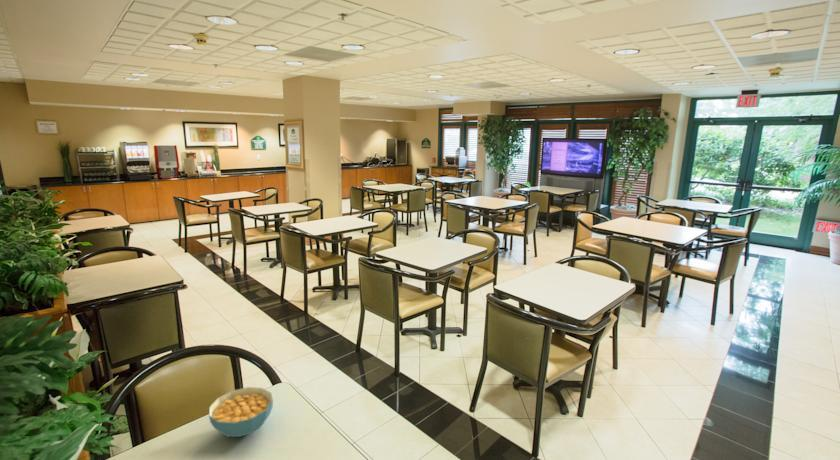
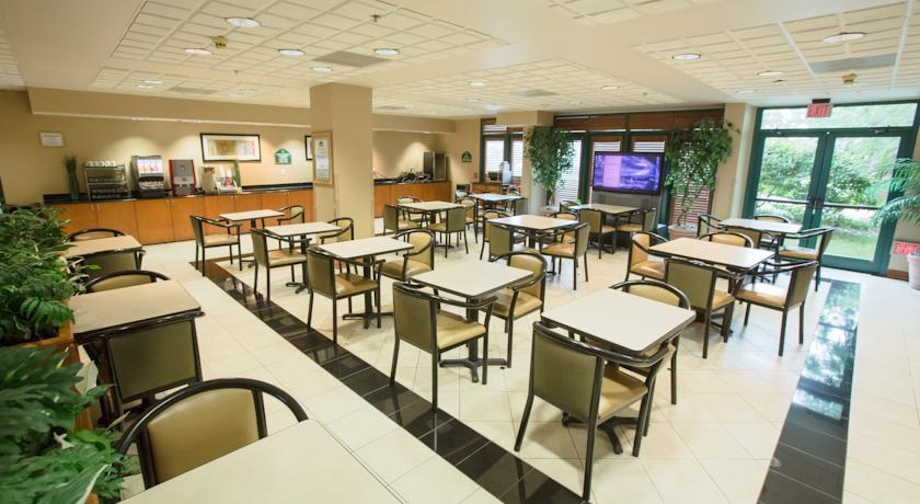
- cereal bowl [208,386,274,438]
